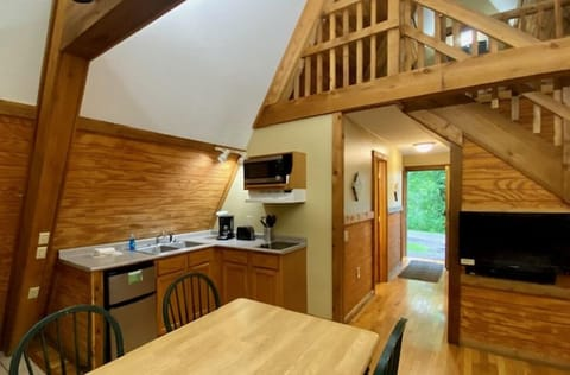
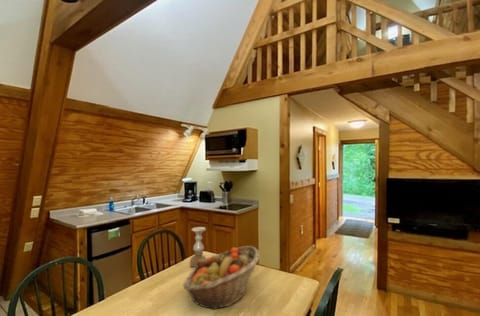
+ candle holder [189,226,207,268]
+ fruit basket [183,245,261,311]
